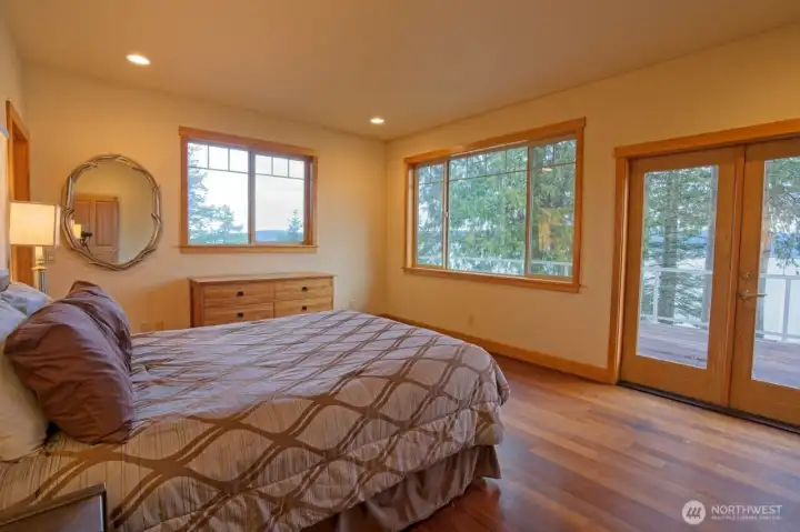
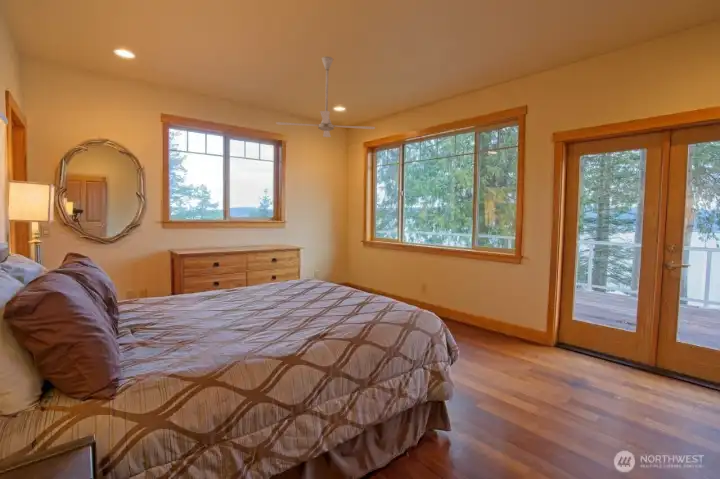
+ ceiling fan [275,55,376,138]
